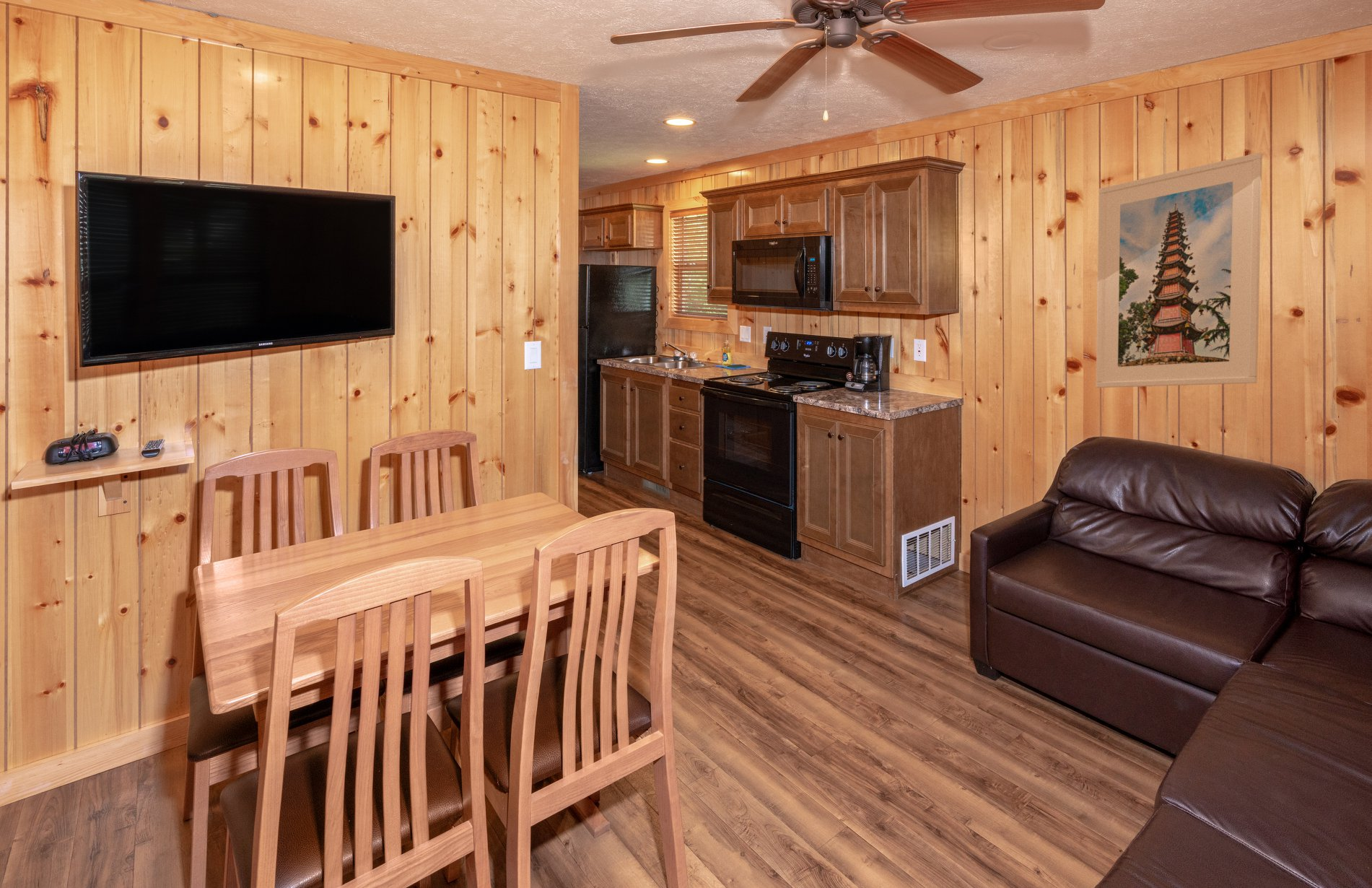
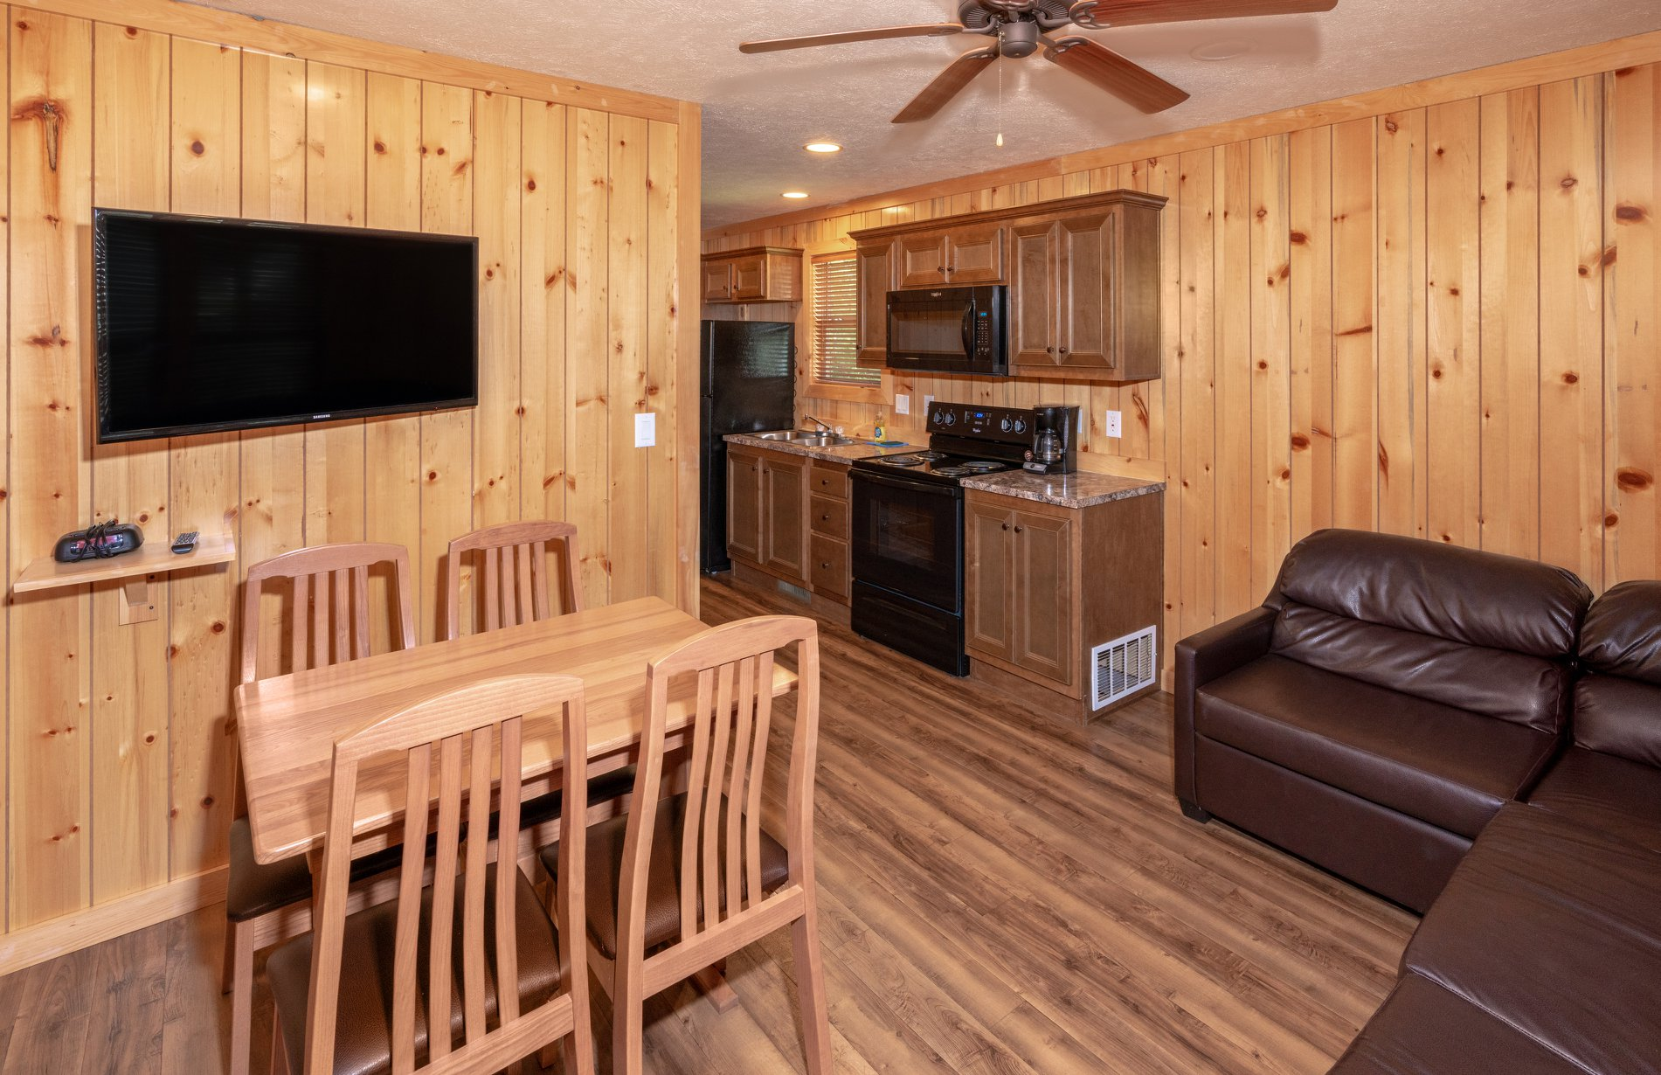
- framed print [1096,152,1263,388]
